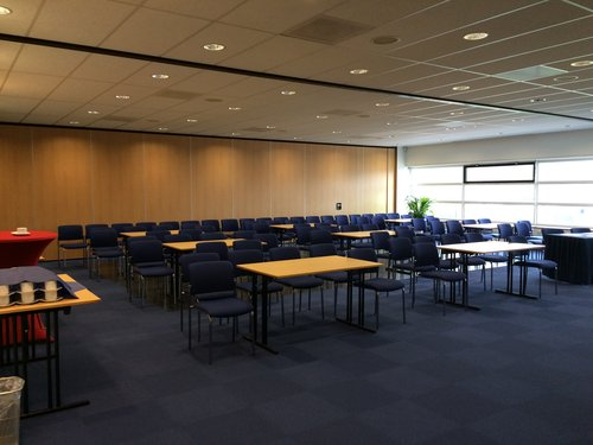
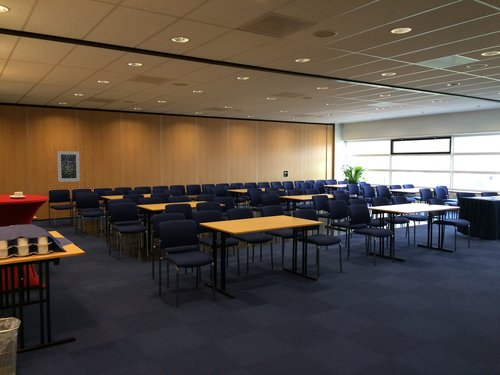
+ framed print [56,150,81,183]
